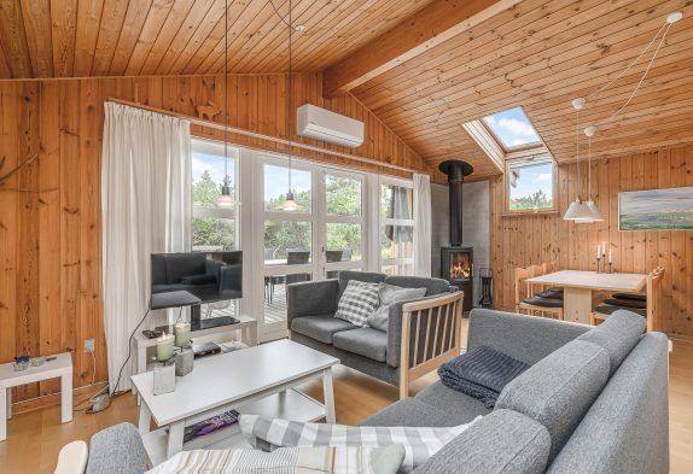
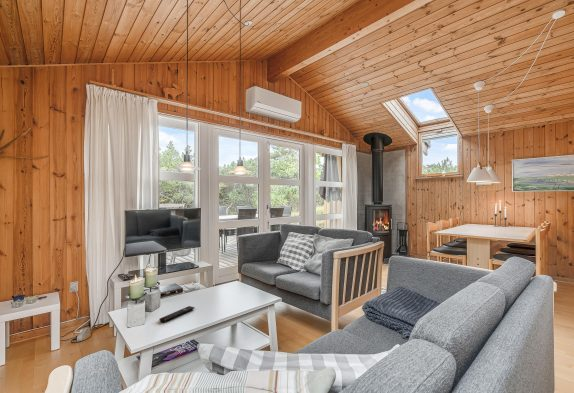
+ remote control [158,305,195,323]
